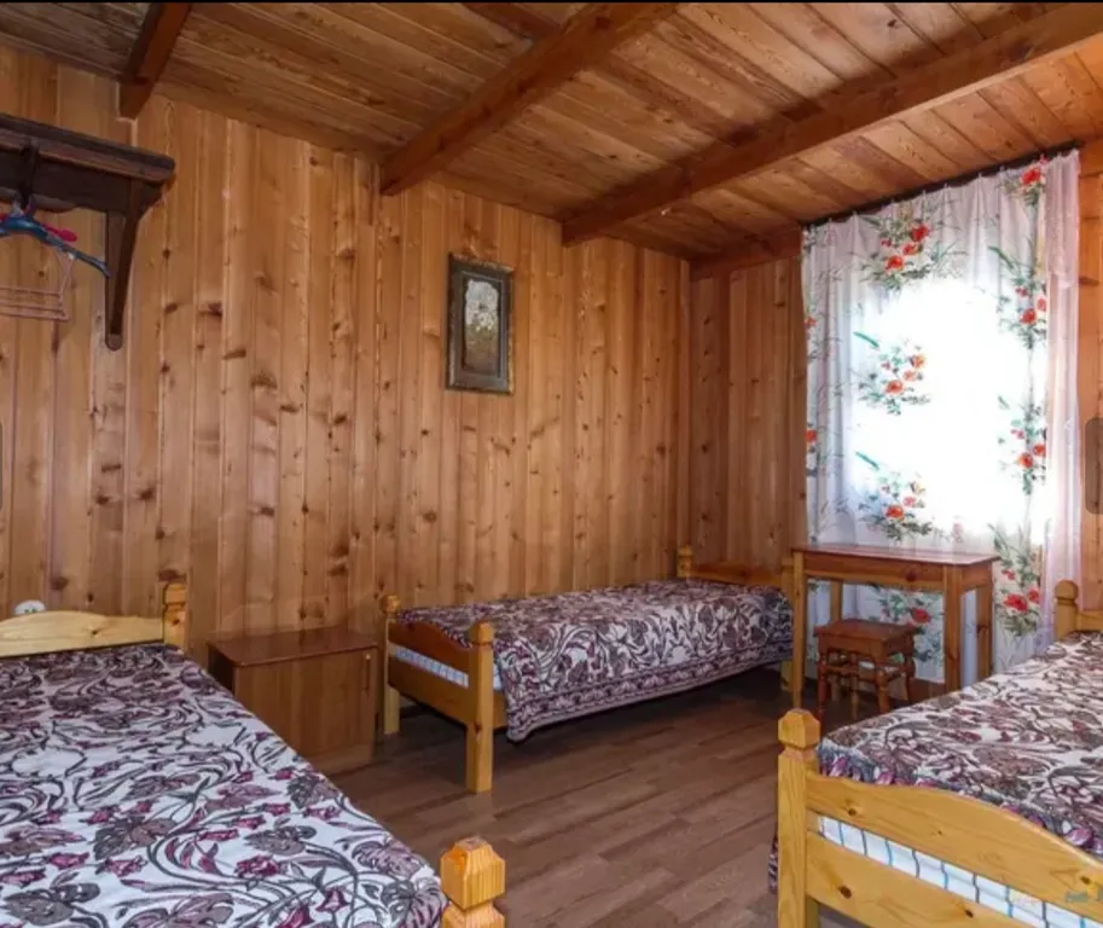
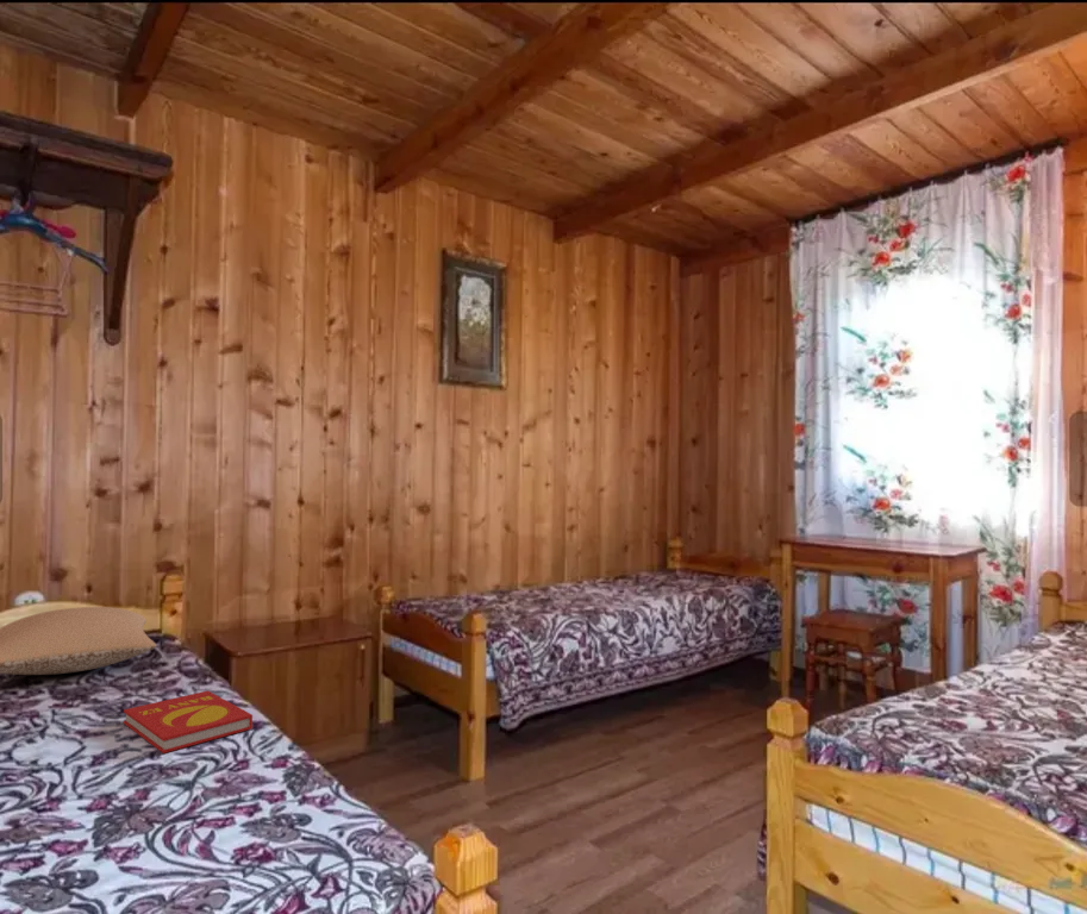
+ pillow [0,606,157,676]
+ book [123,690,254,755]
